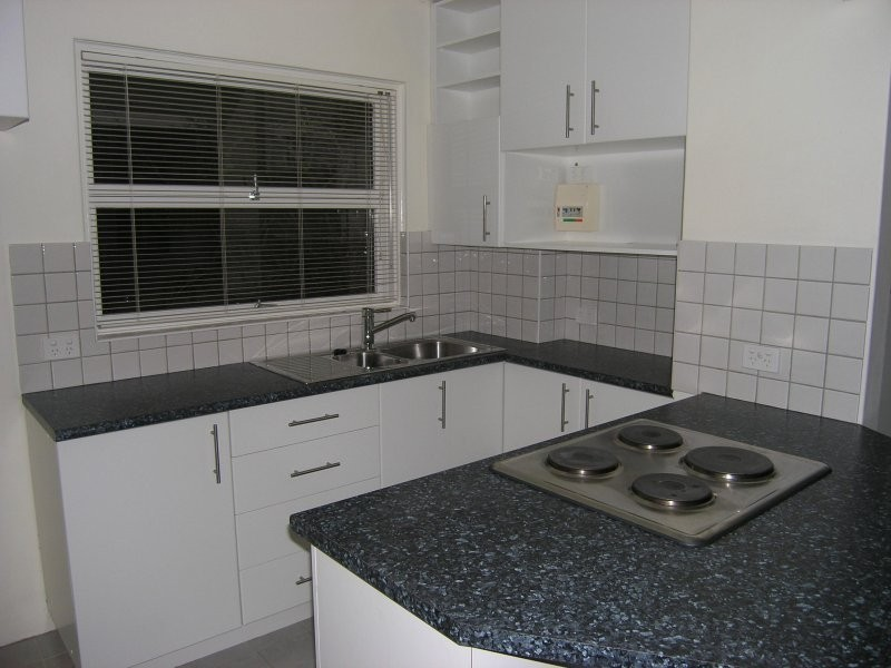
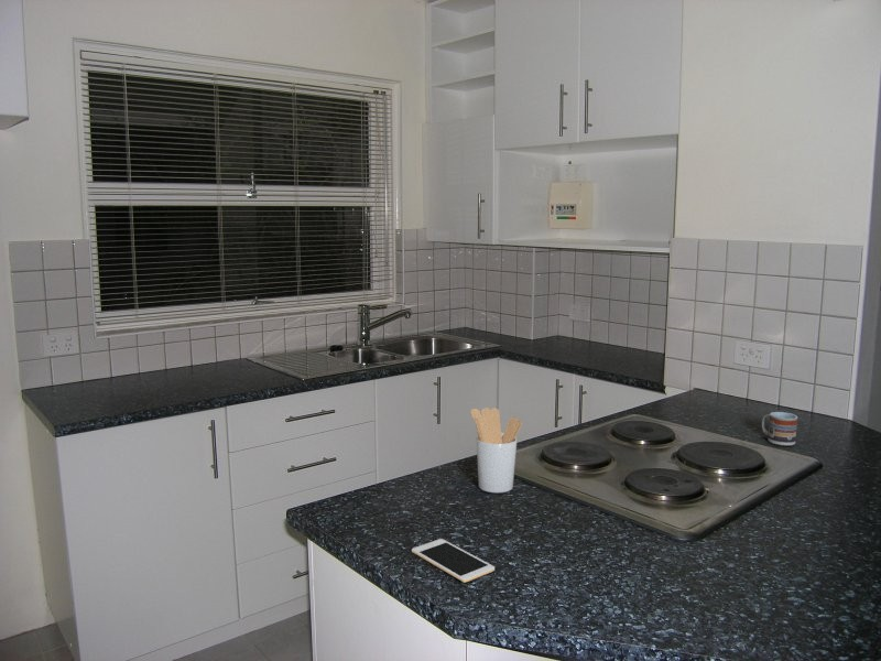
+ utensil holder [469,407,523,494]
+ cup [761,411,798,446]
+ cell phone [411,538,496,583]
